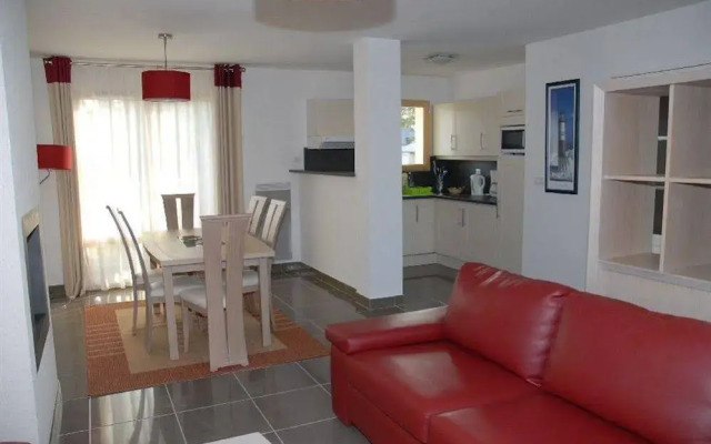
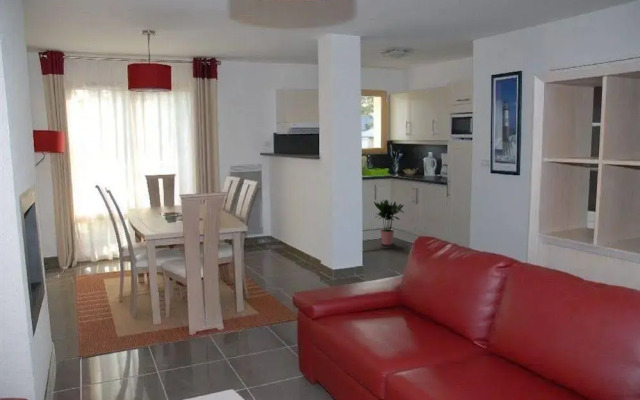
+ potted plant [373,198,405,246]
